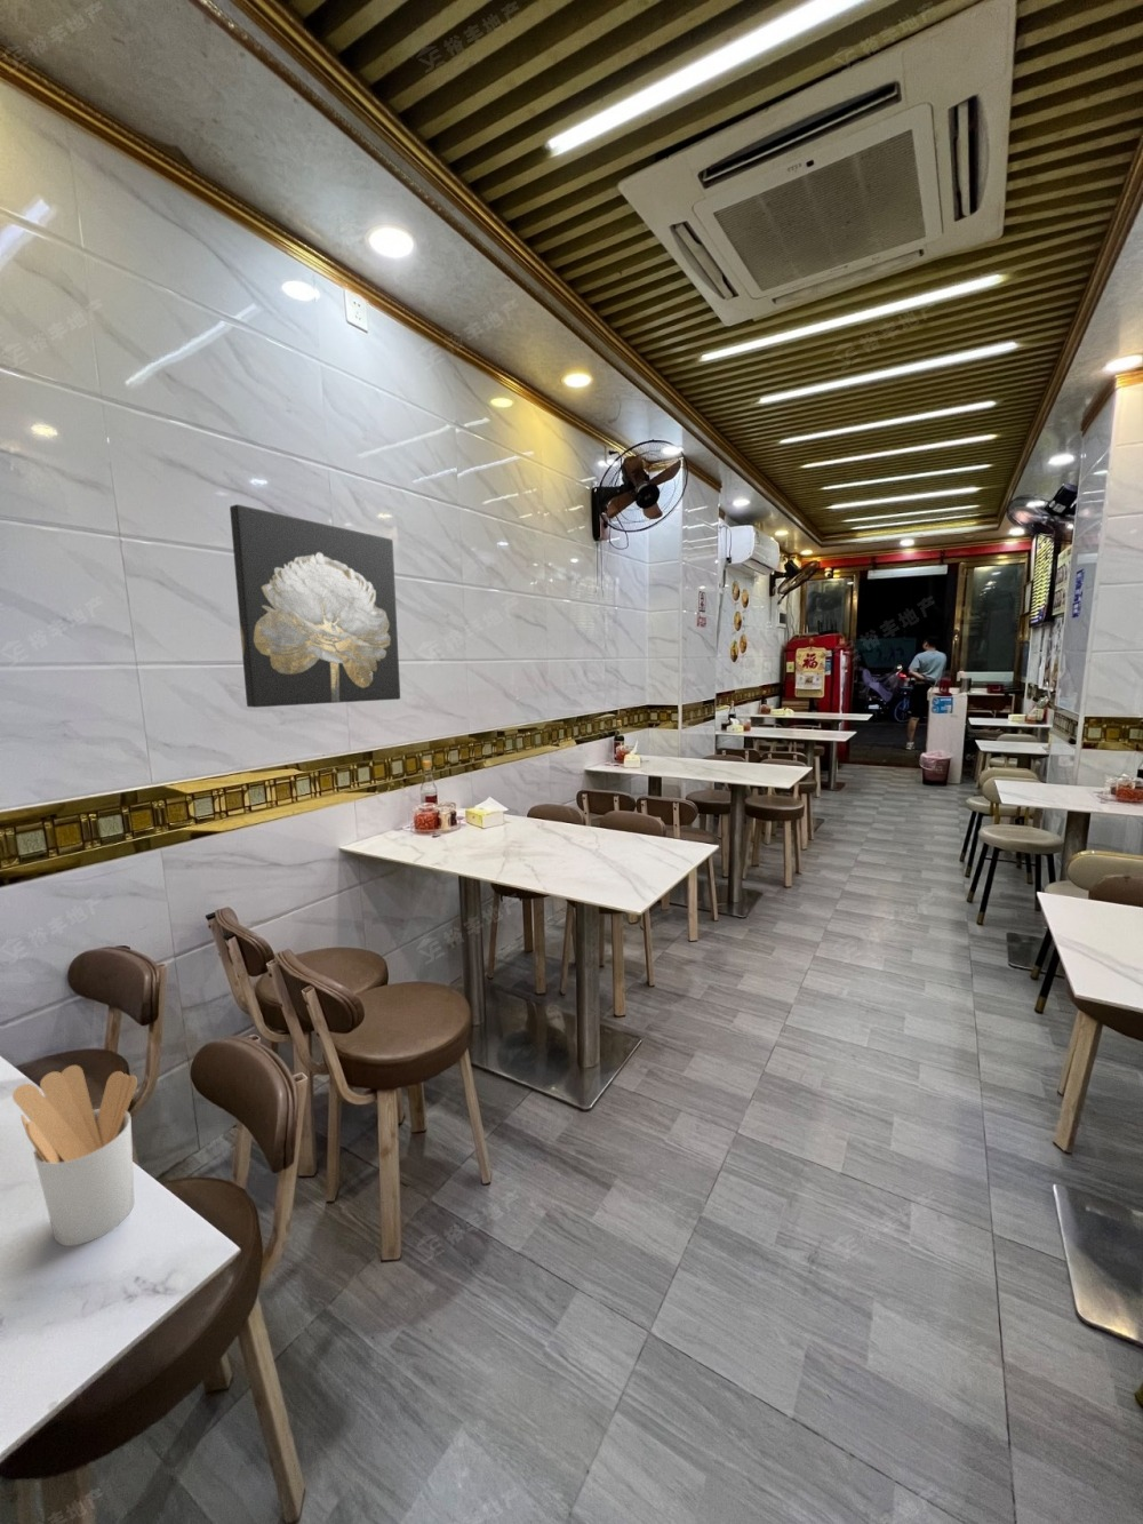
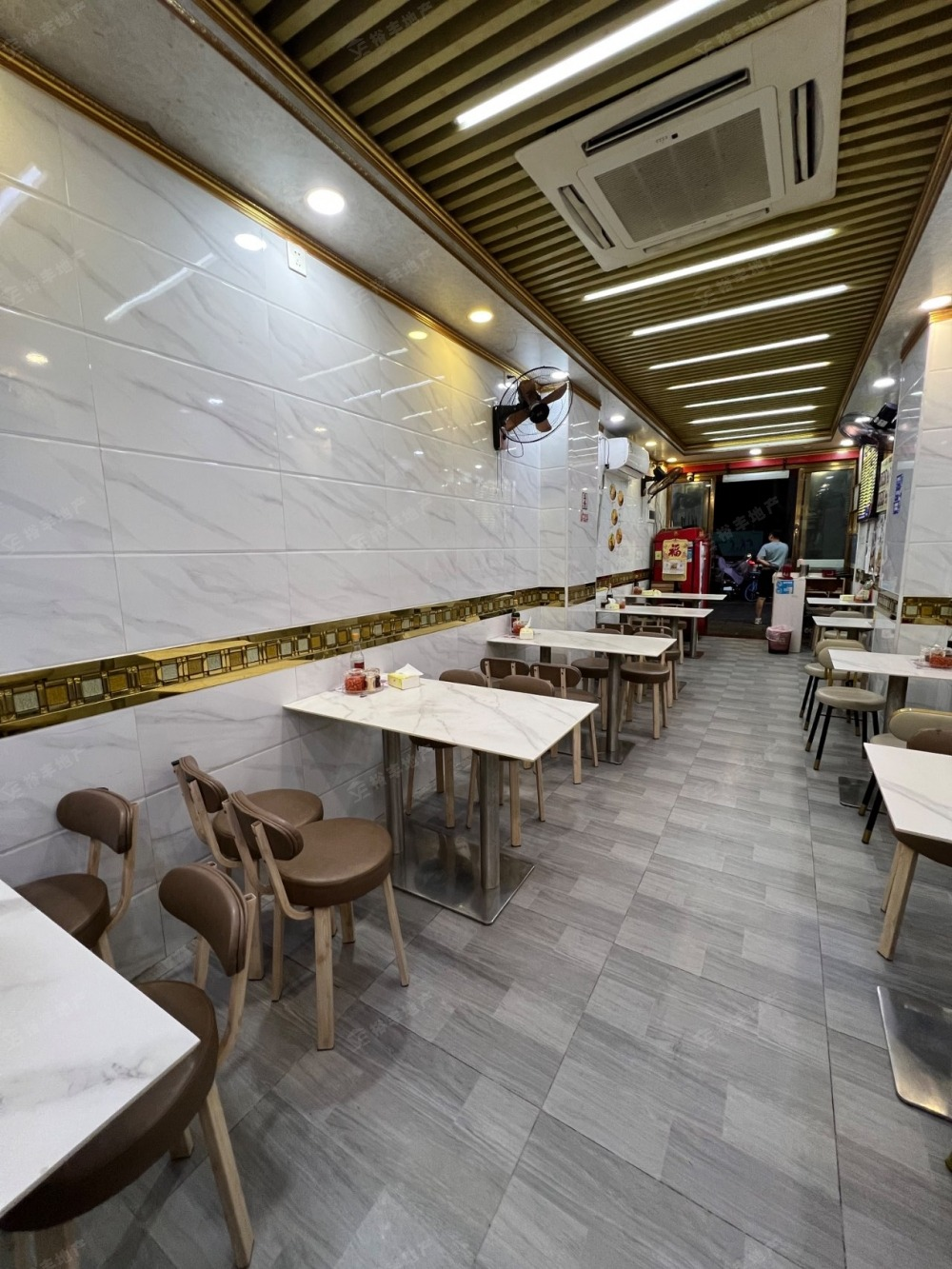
- utensil holder [12,1064,138,1248]
- wall art [228,503,401,709]
